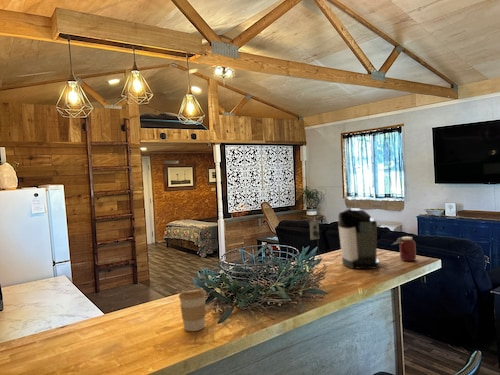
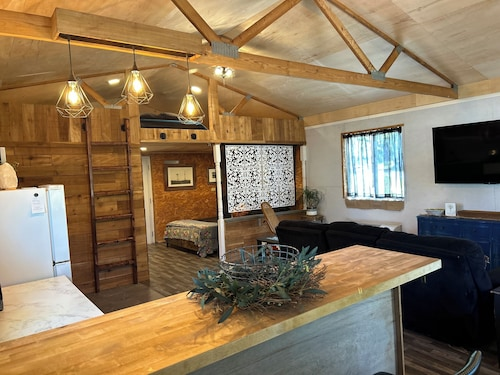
- jar [391,235,417,262]
- coffee cup [178,287,207,332]
- coffee maker [309,207,380,270]
